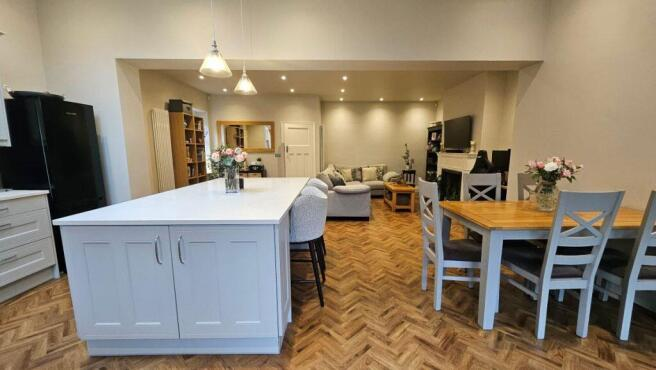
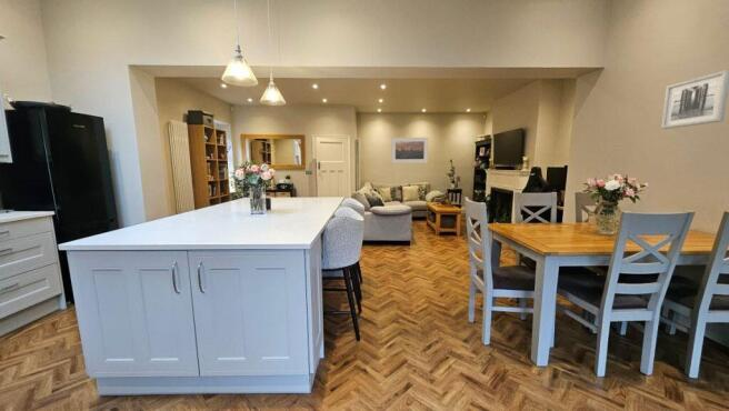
+ wall art [660,69,729,130]
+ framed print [390,137,429,164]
